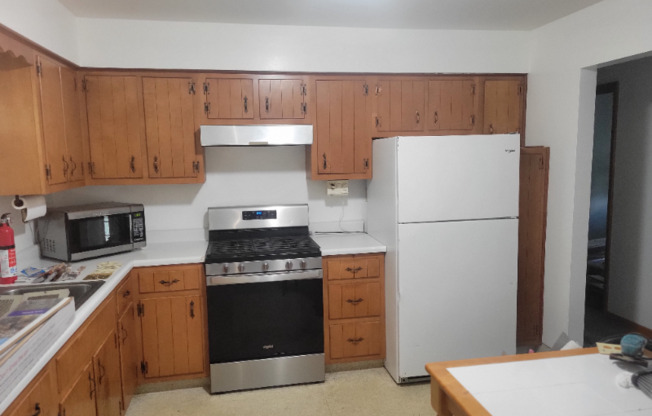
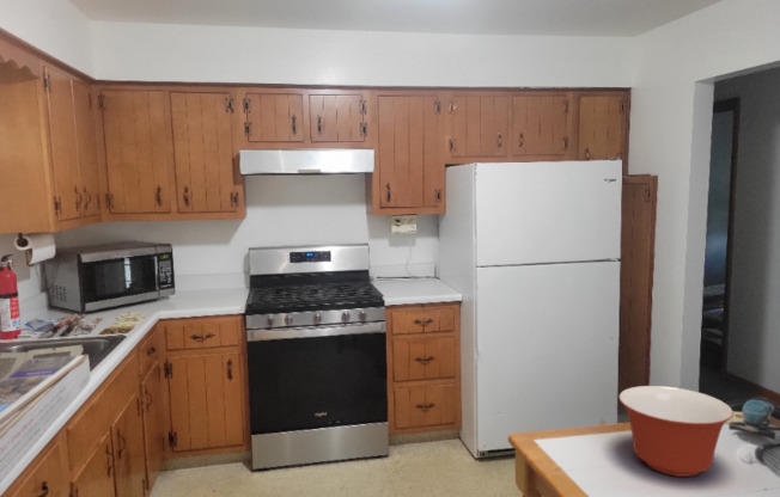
+ mixing bowl [617,385,735,478]
